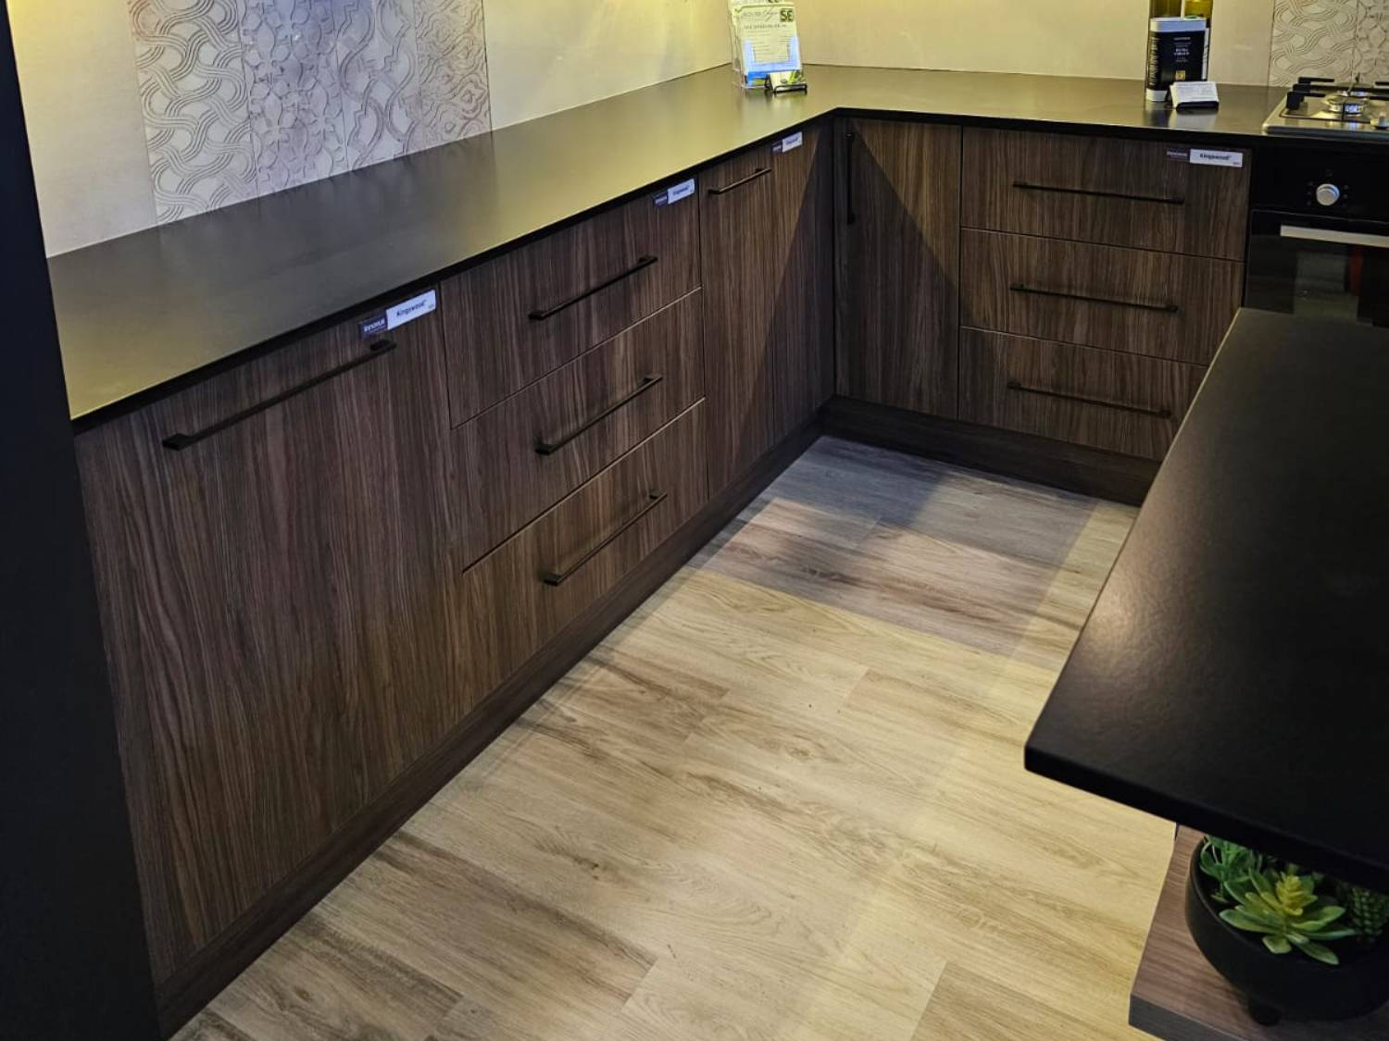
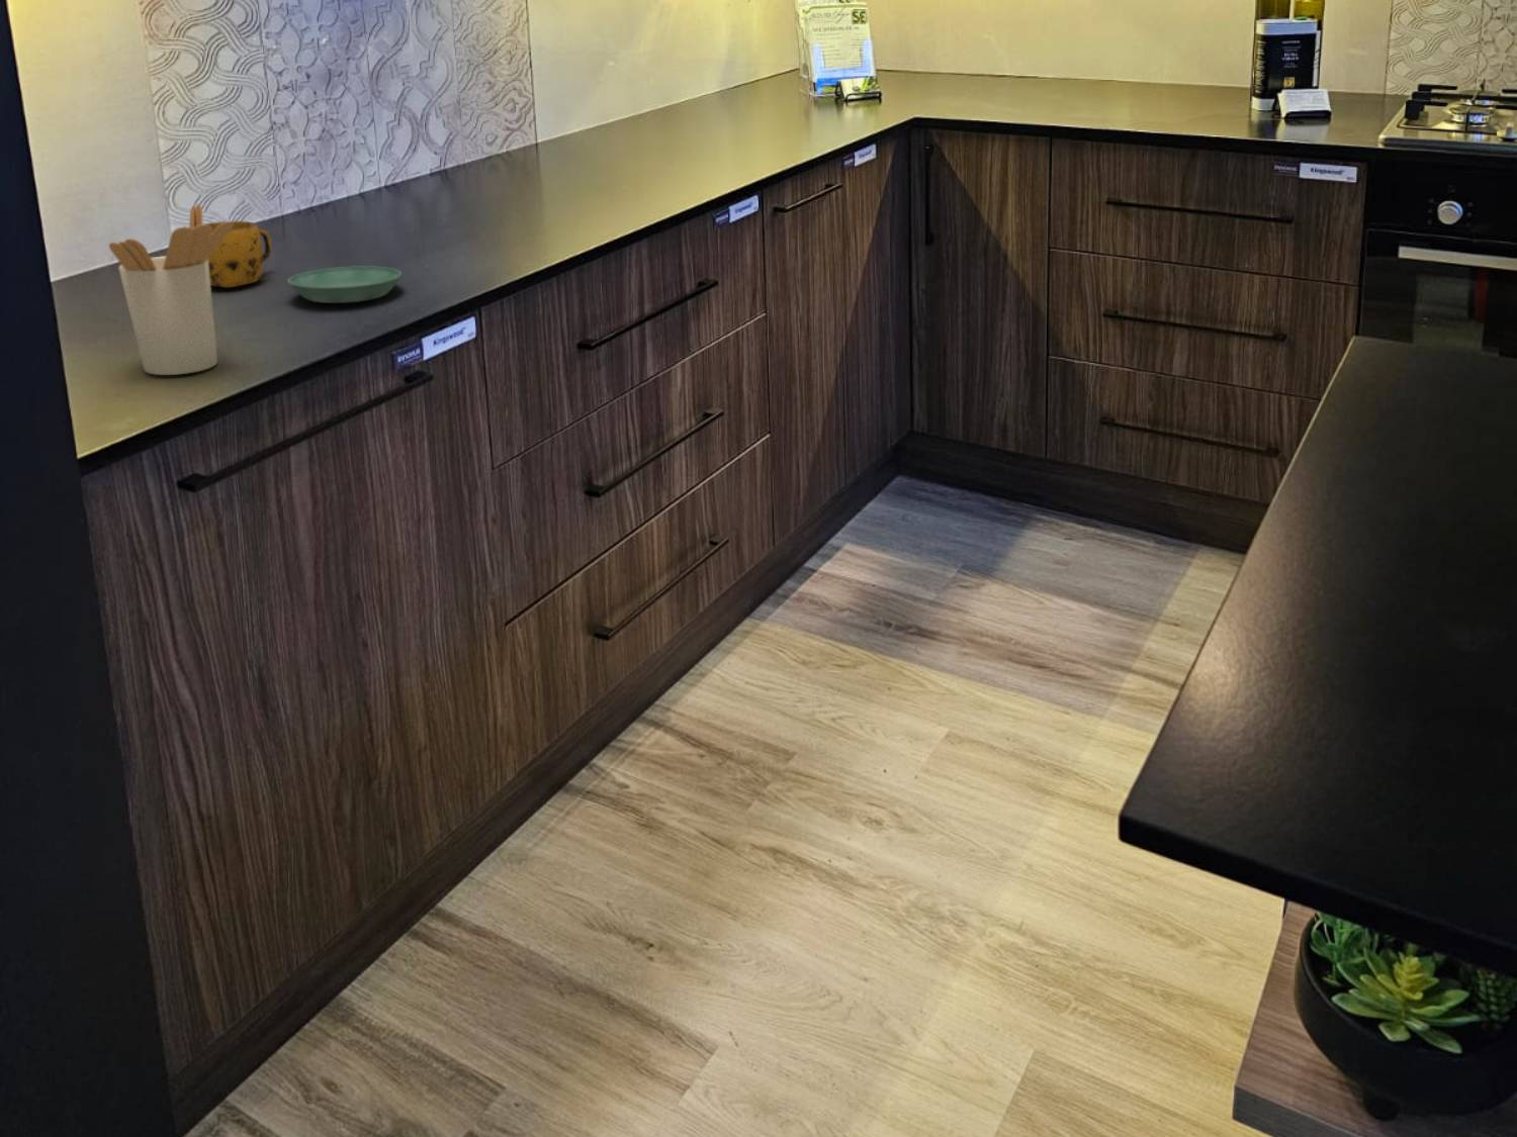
+ mug [204,220,272,288]
+ saucer [287,265,403,305]
+ utensil holder [109,203,234,376]
